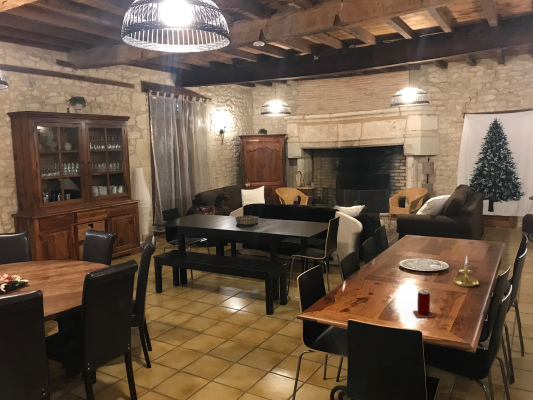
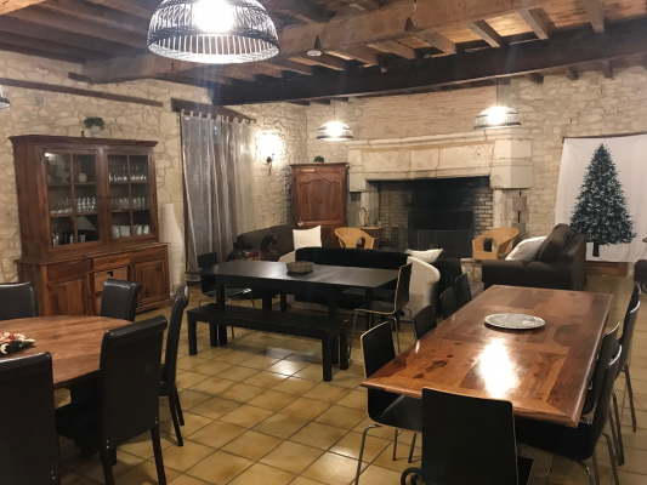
- candle holder [452,255,480,288]
- beer can [412,289,436,319]
